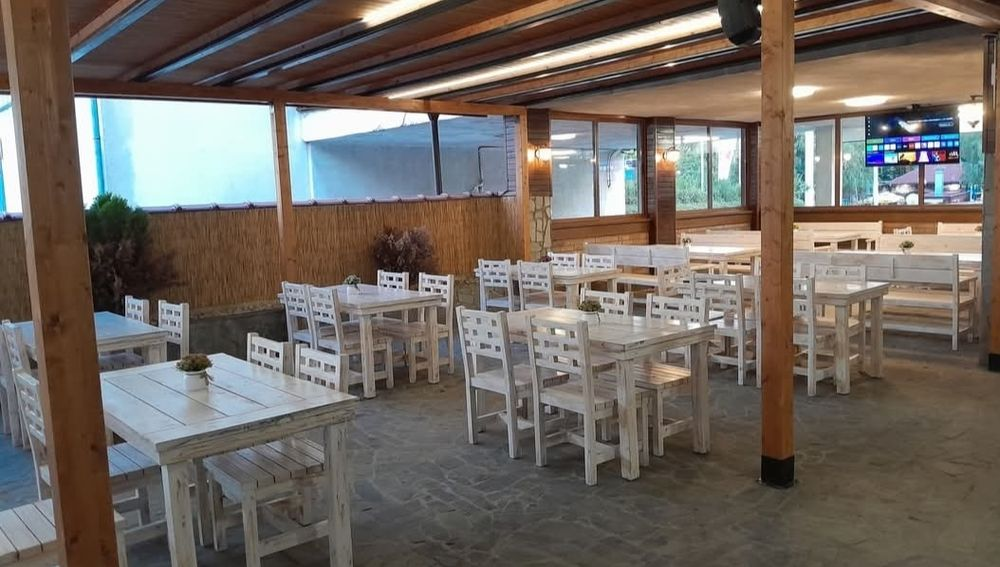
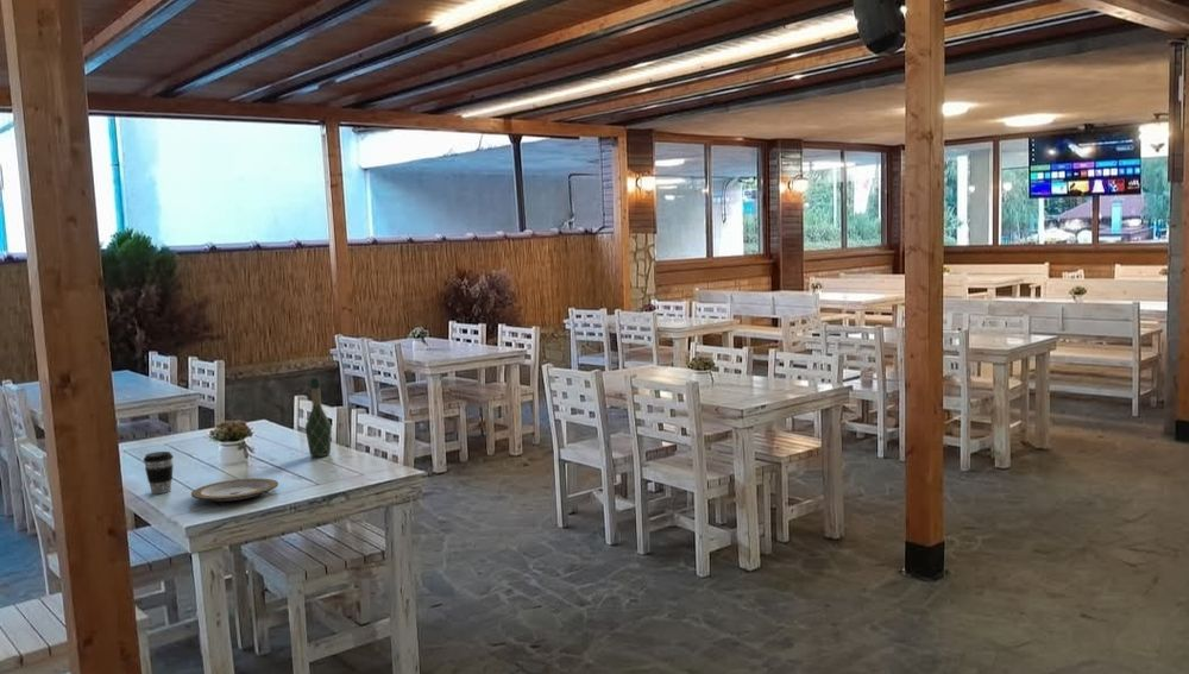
+ plate [190,477,279,503]
+ wine bottle [304,377,333,458]
+ coffee cup [143,451,175,495]
